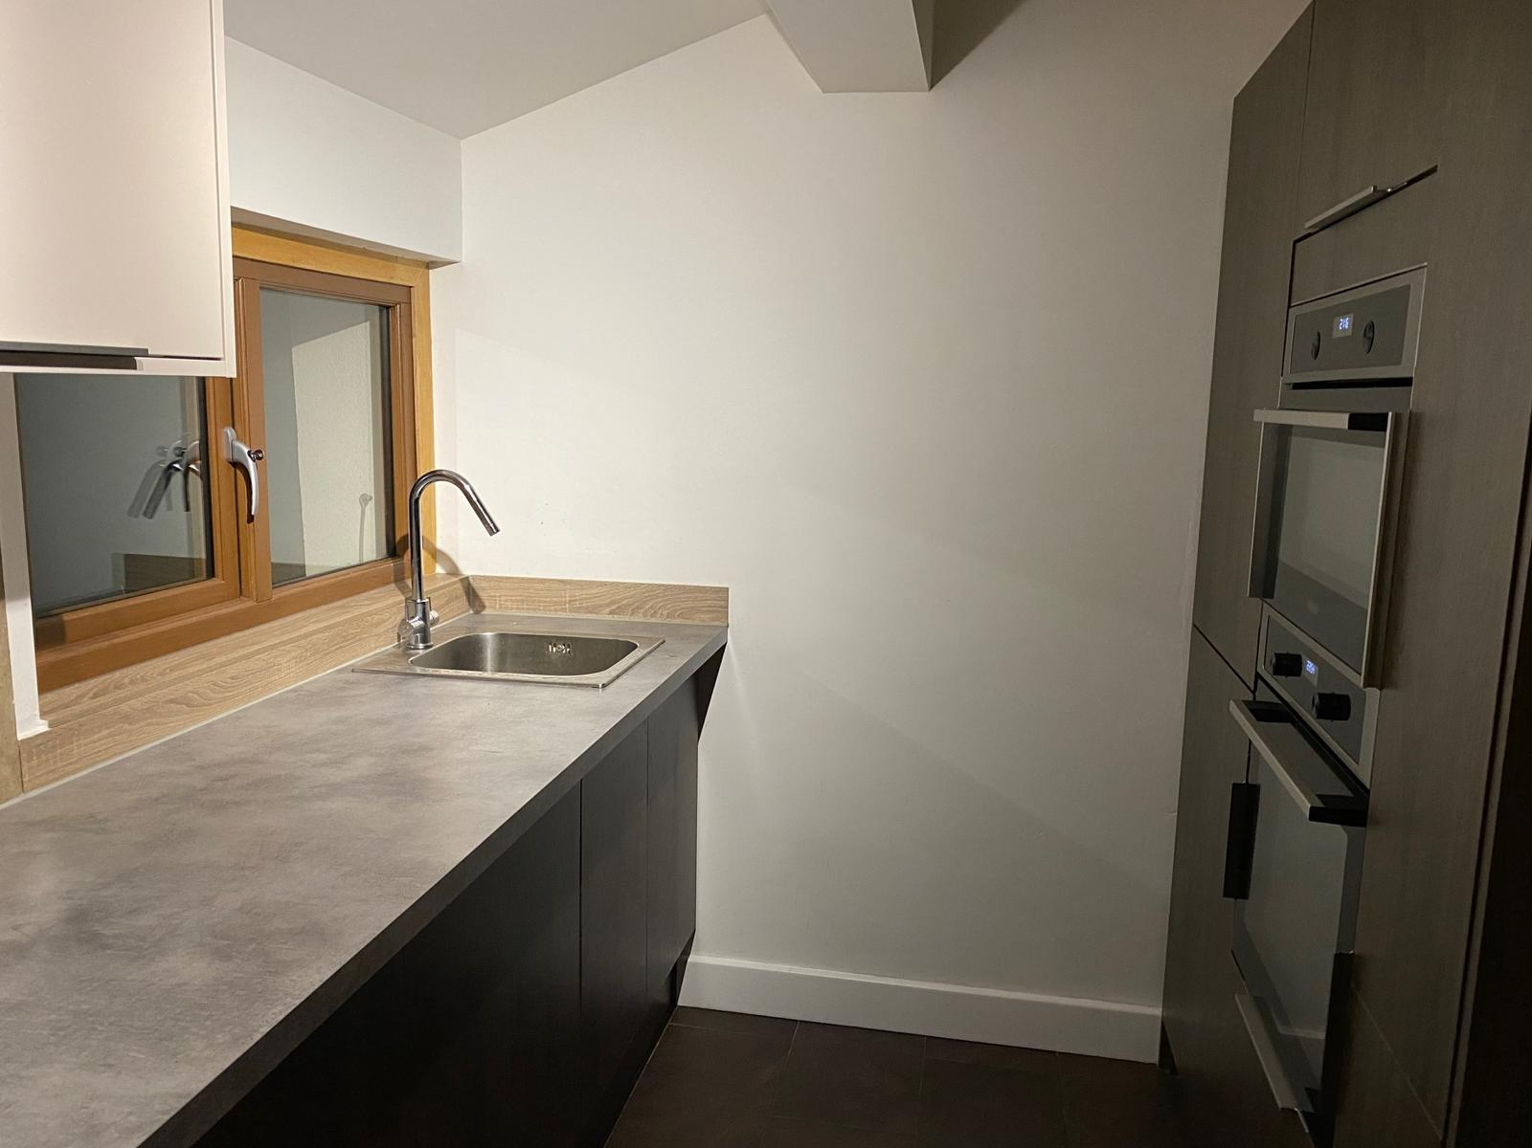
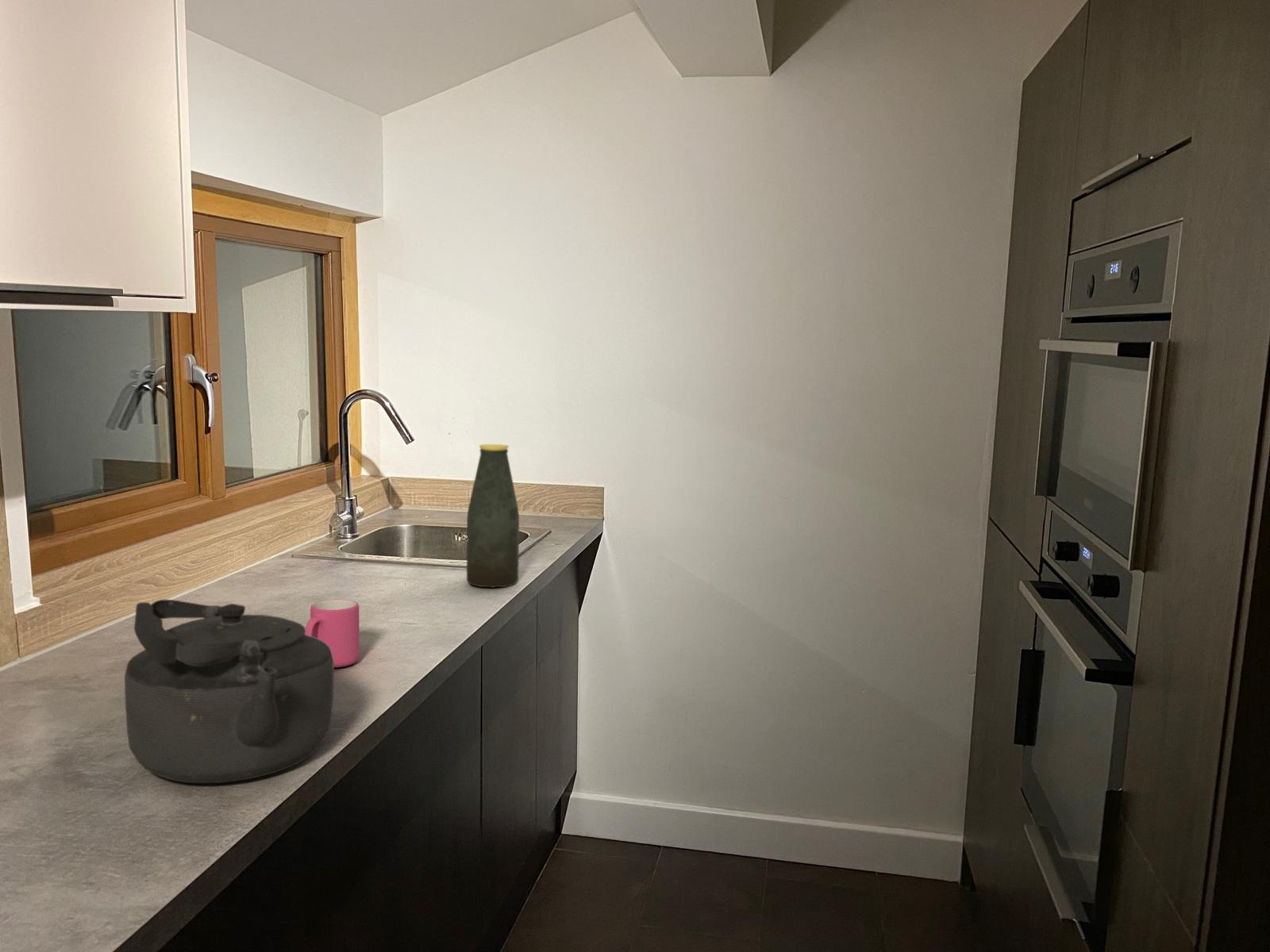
+ kettle [124,599,335,784]
+ mug [305,599,360,669]
+ bottle [466,443,520,589]
